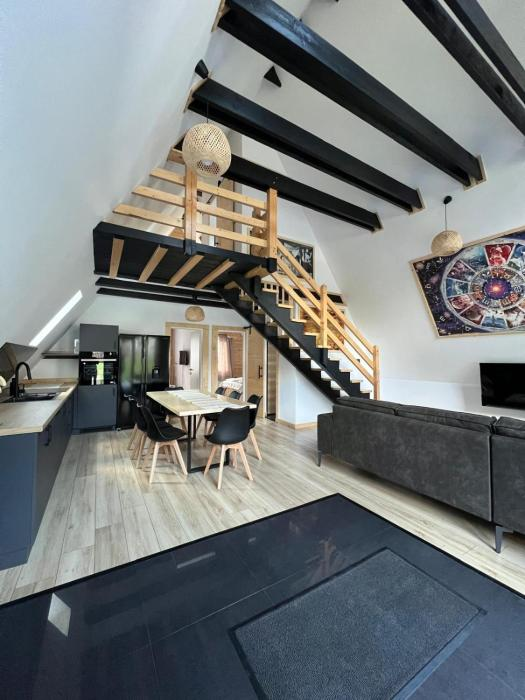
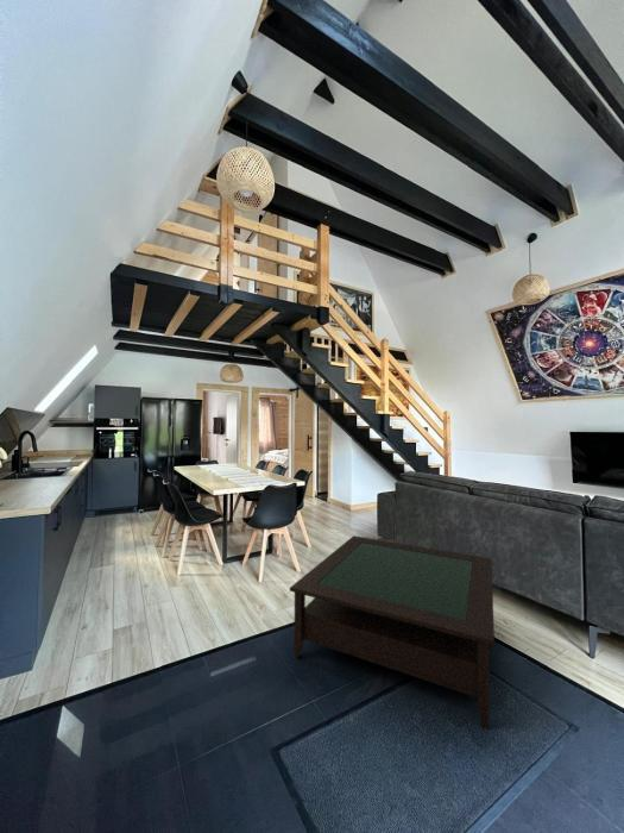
+ coffee table [289,534,496,731]
